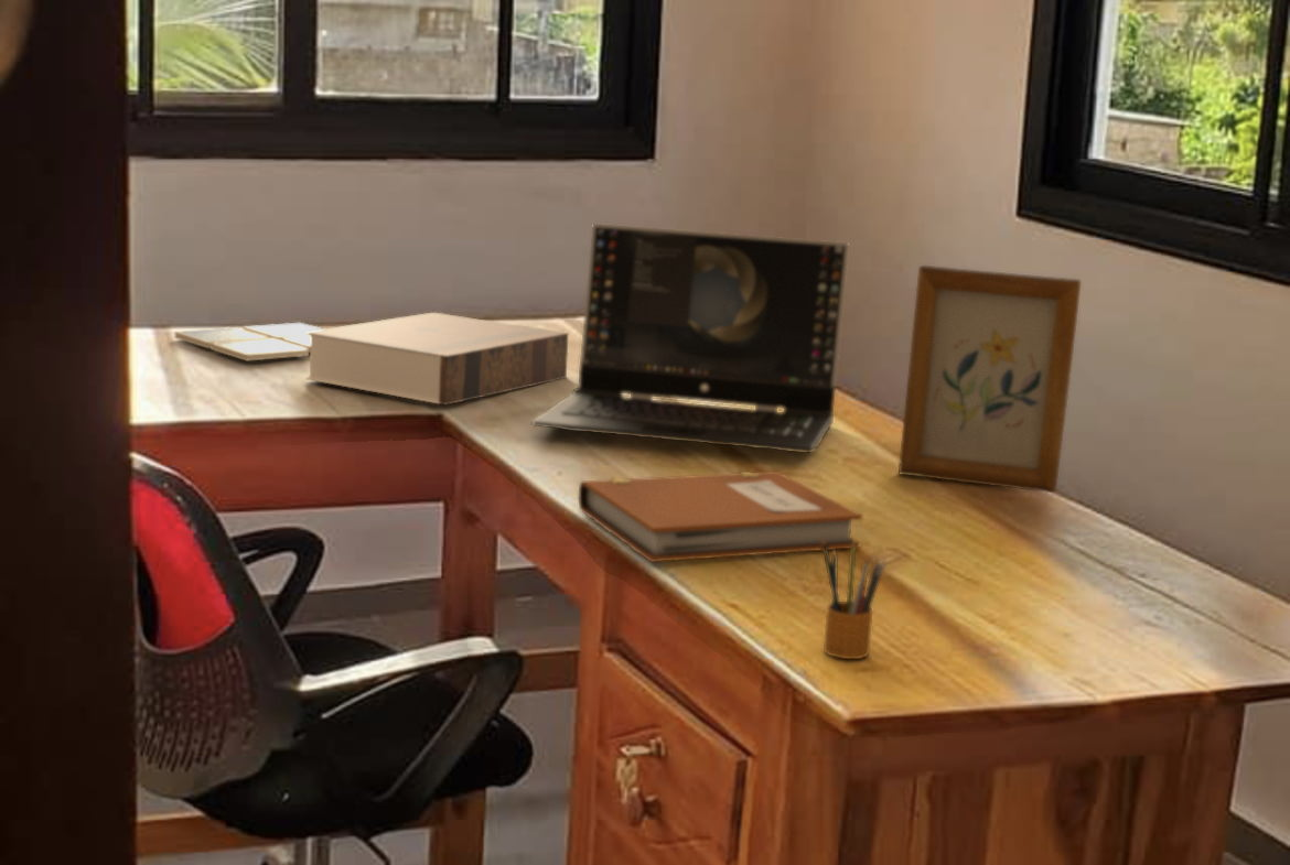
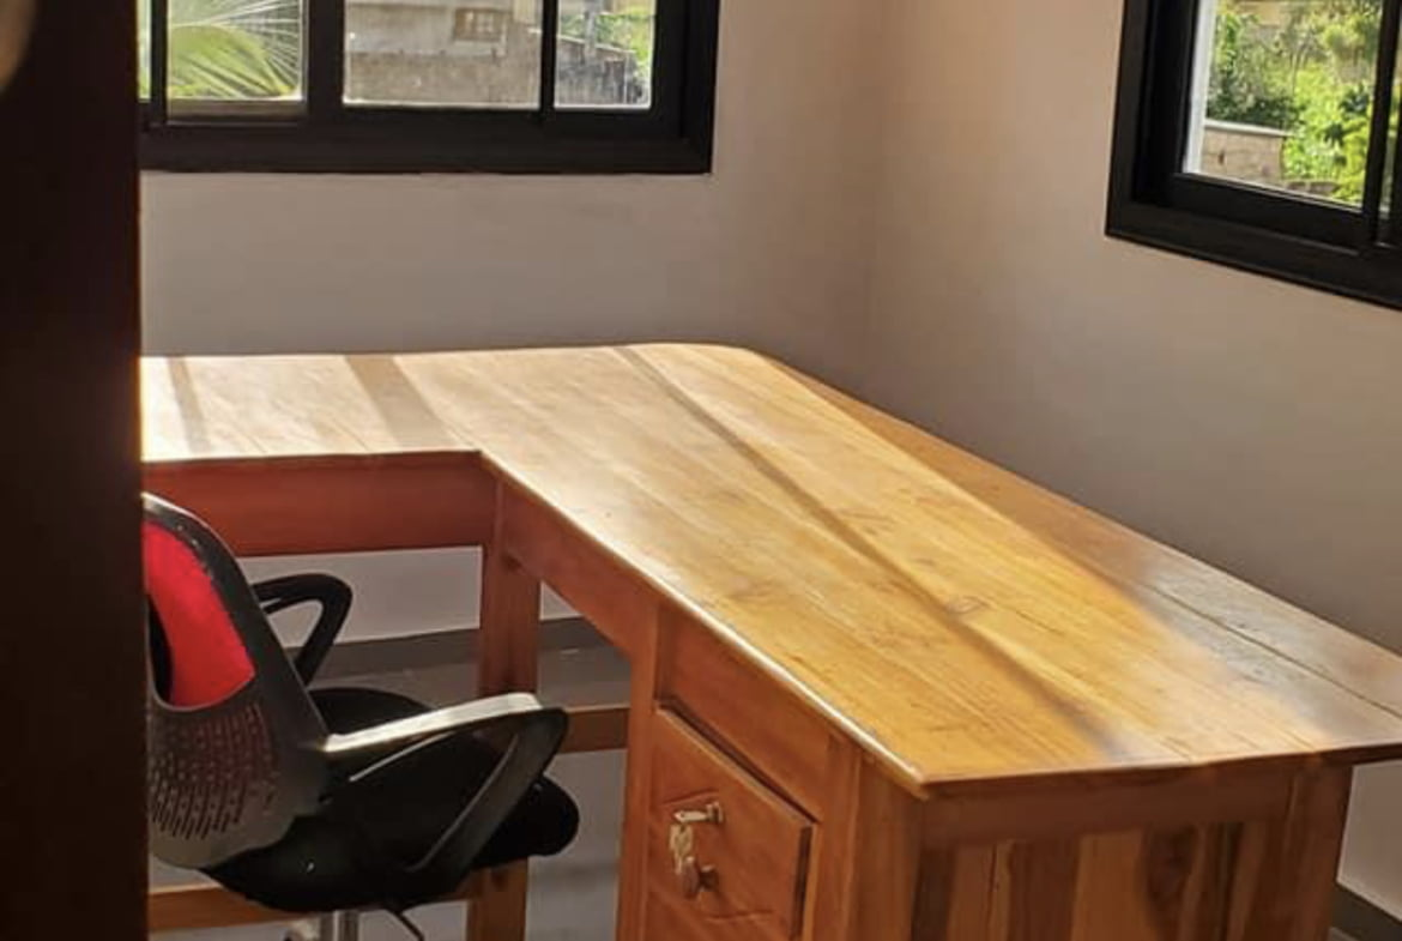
- picture frame [897,264,1083,494]
- drink coaster [174,322,324,363]
- book [304,312,569,407]
- notebook [578,471,863,563]
- pencil box [821,536,886,660]
- laptop [531,223,850,454]
